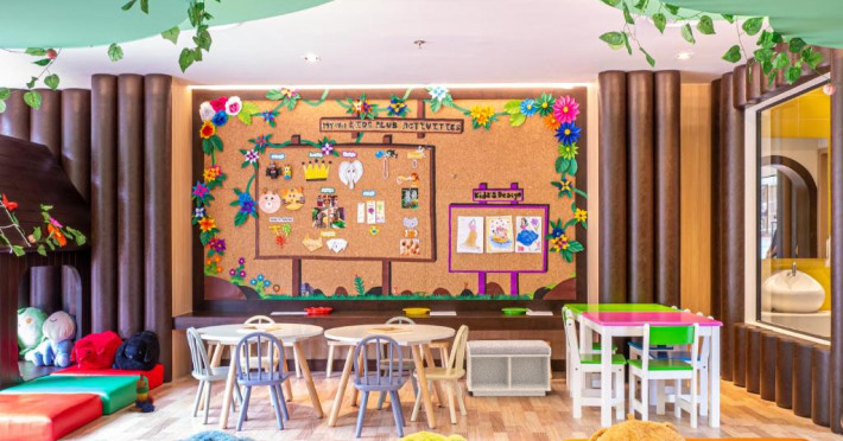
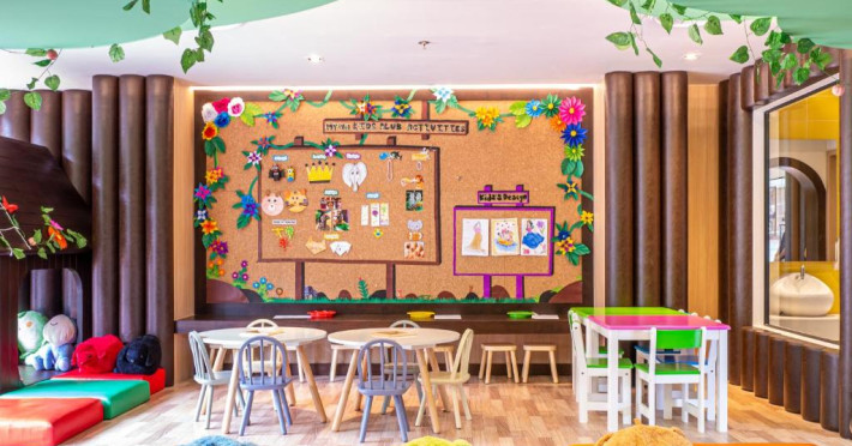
- bench [464,339,552,397]
- stacking toy [129,372,157,414]
